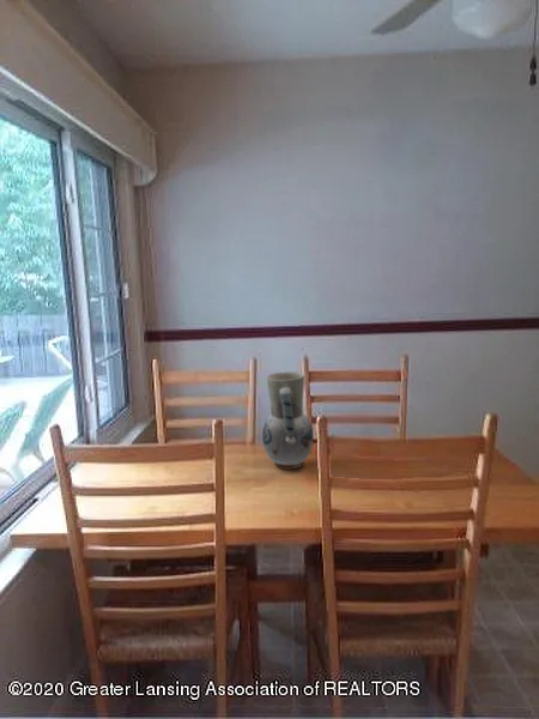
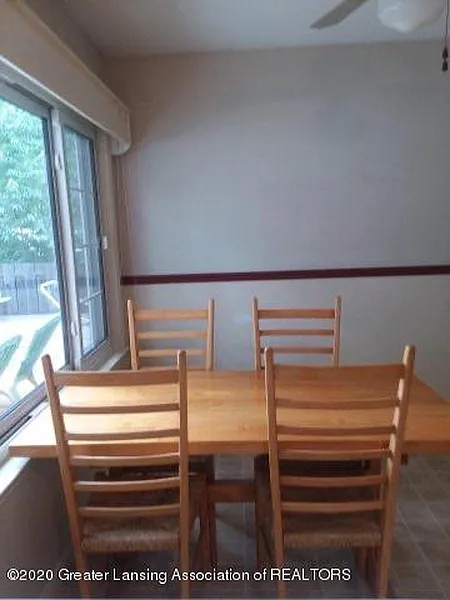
- vase [261,370,314,471]
